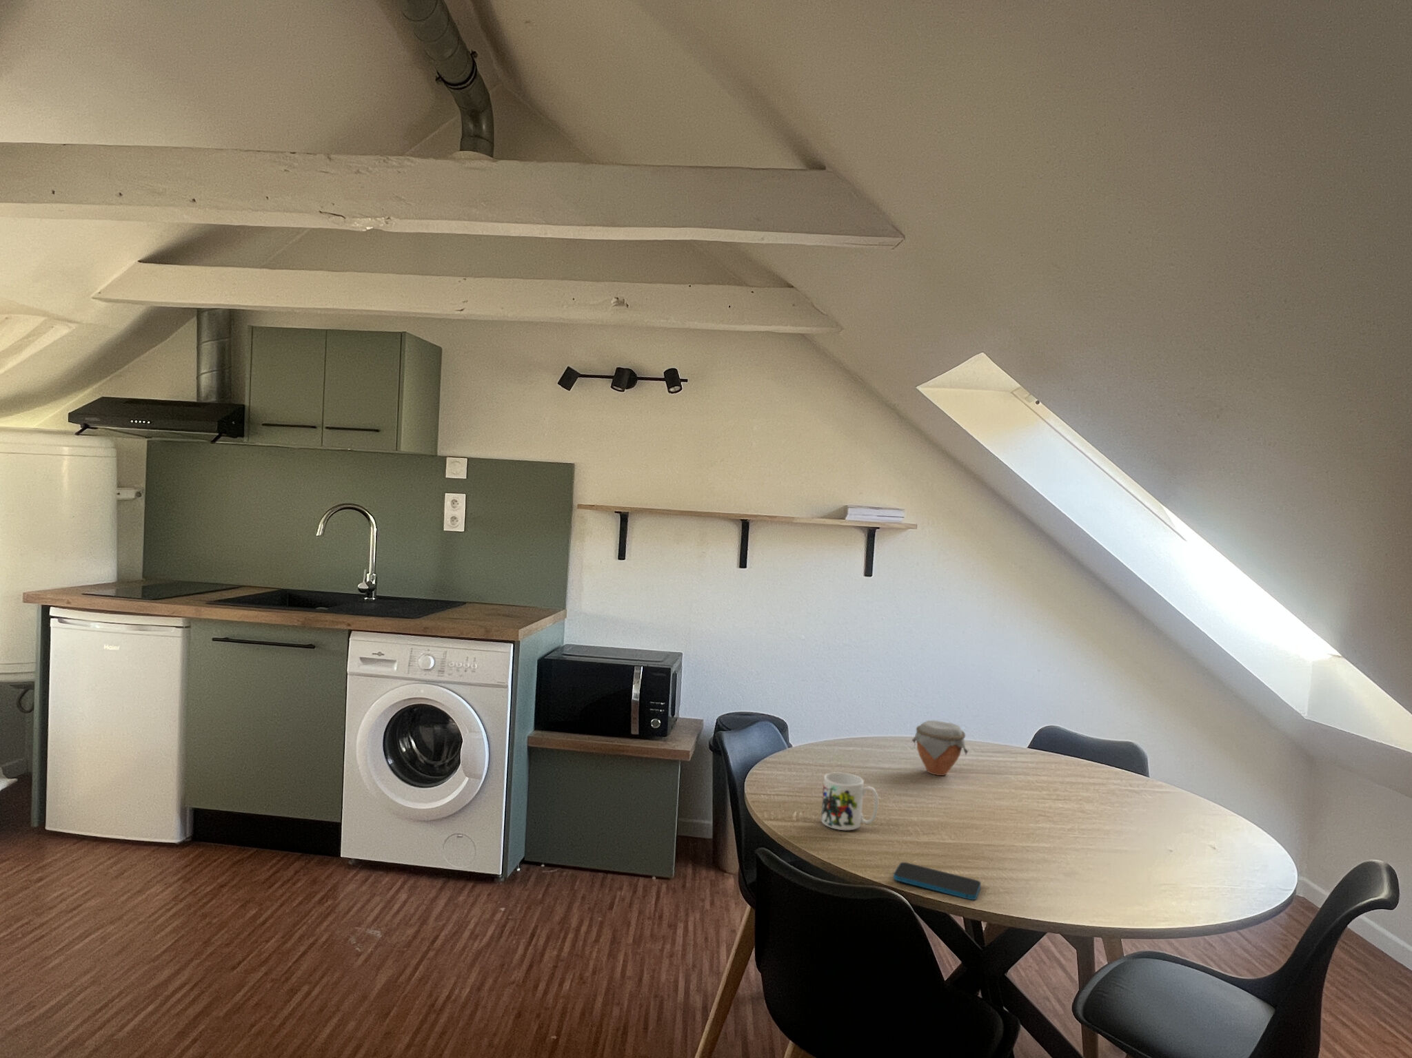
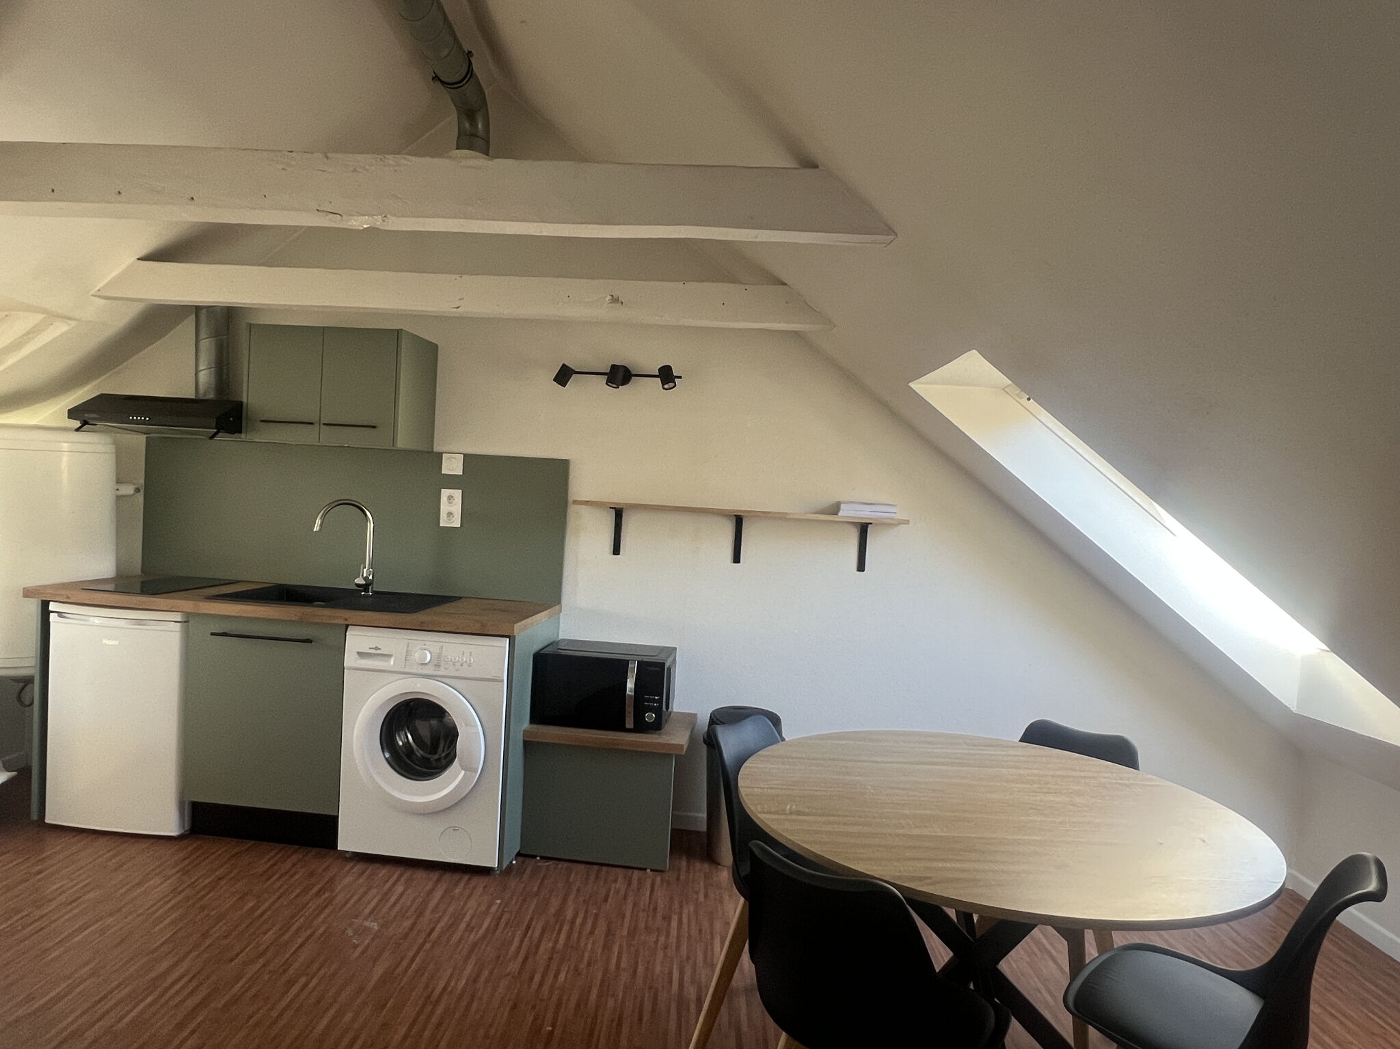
- mug [821,771,878,830]
- jar [911,720,968,777]
- smartphone [893,861,982,901]
